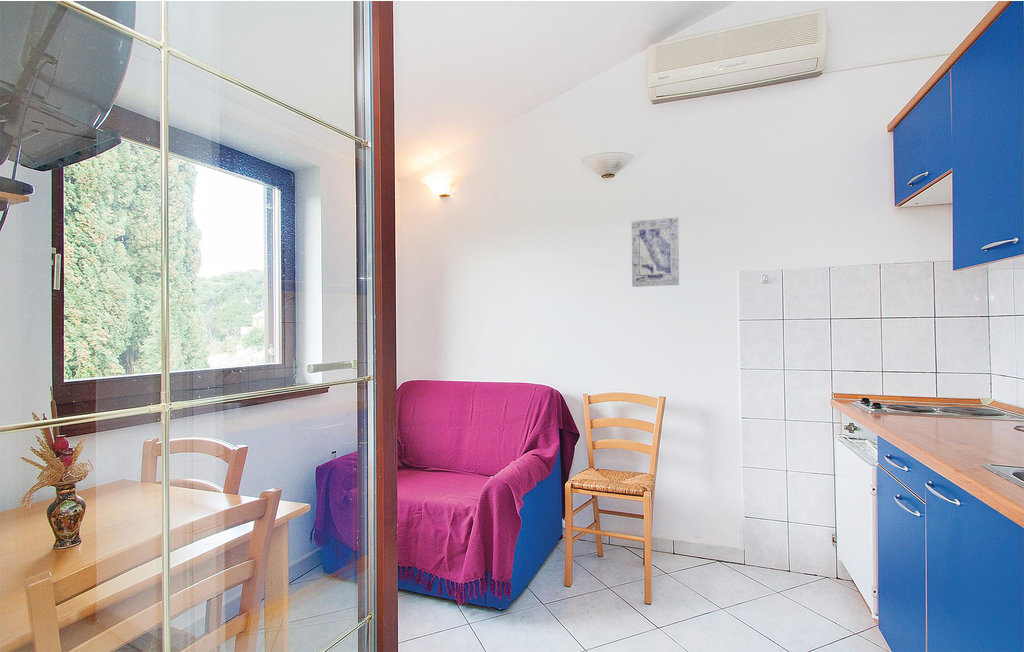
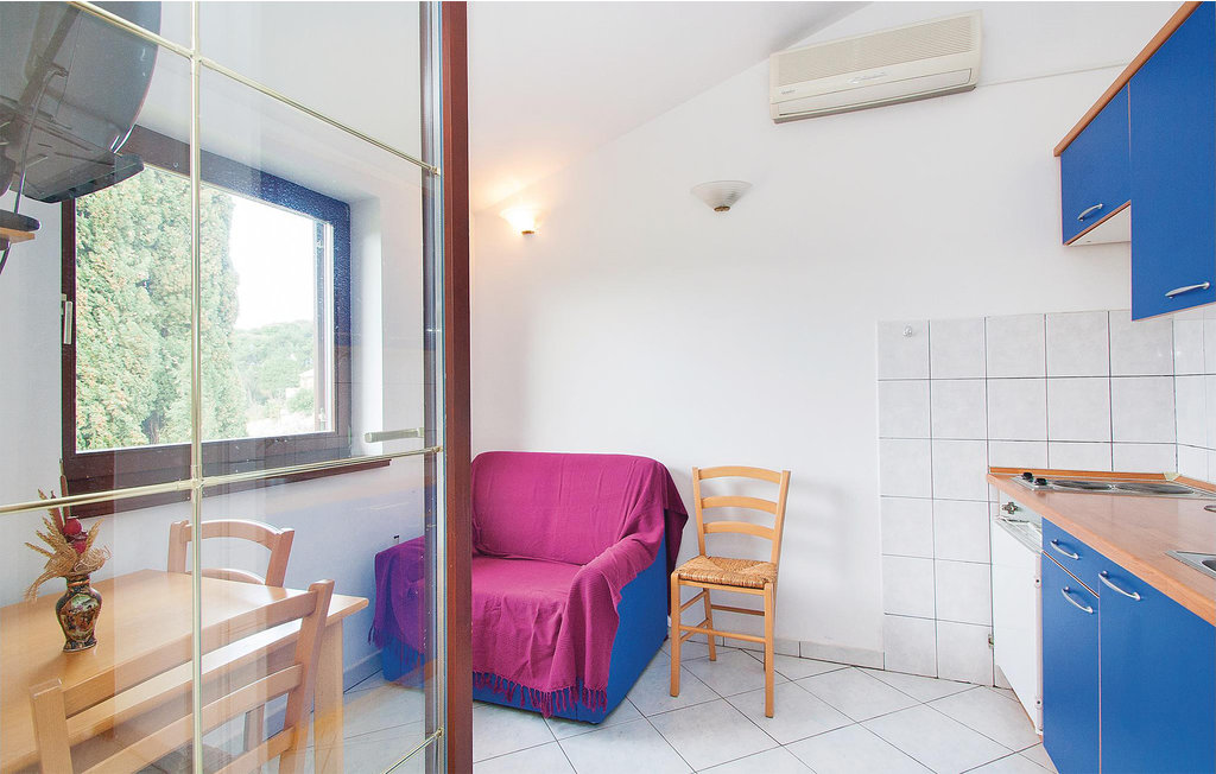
- wall art [631,216,680,288]
